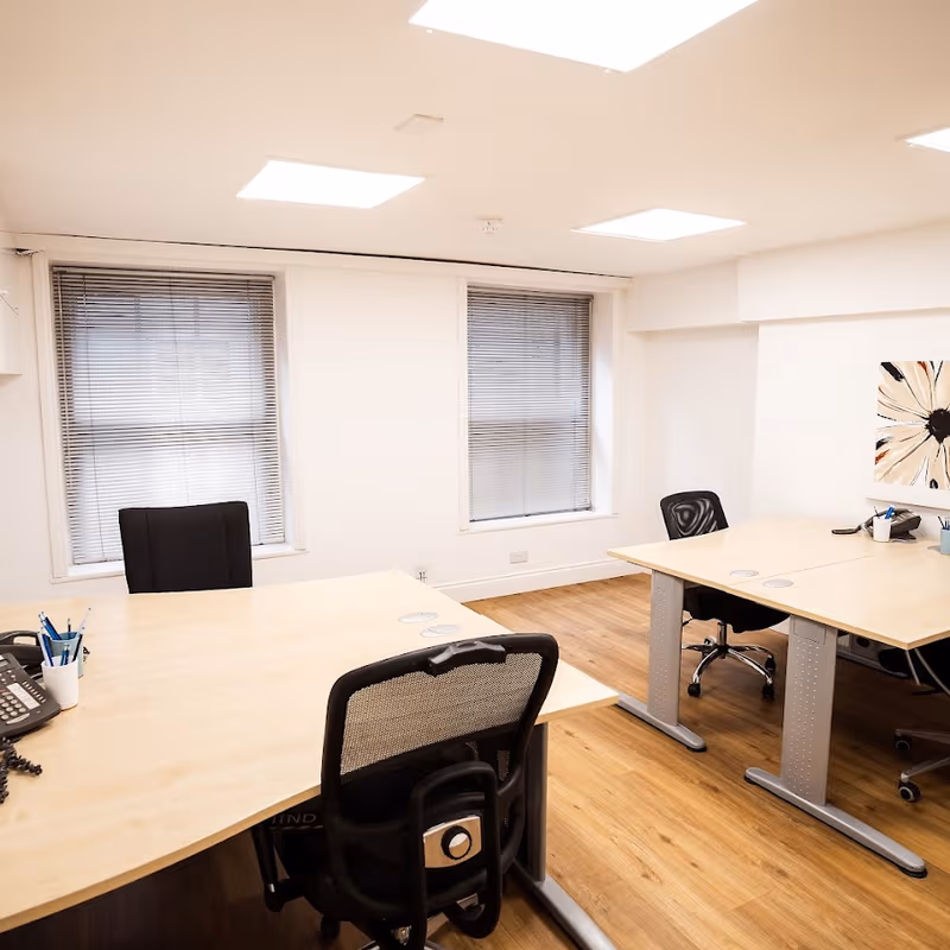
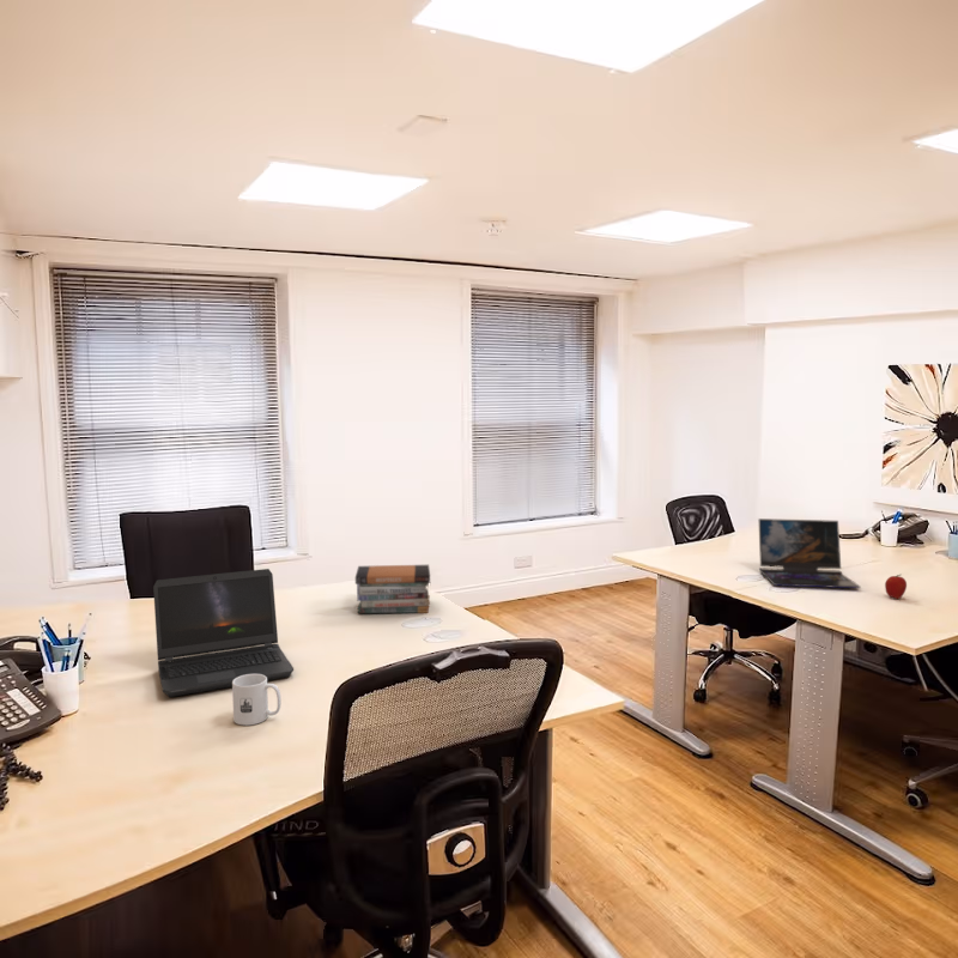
+ book stack [354,564,431,614]
+ mug [231,674,283,727]
+ laptop [757,517,861,589]
+ laptop computer [152,568,295,698]
+ fruit [884,574,908,600]
